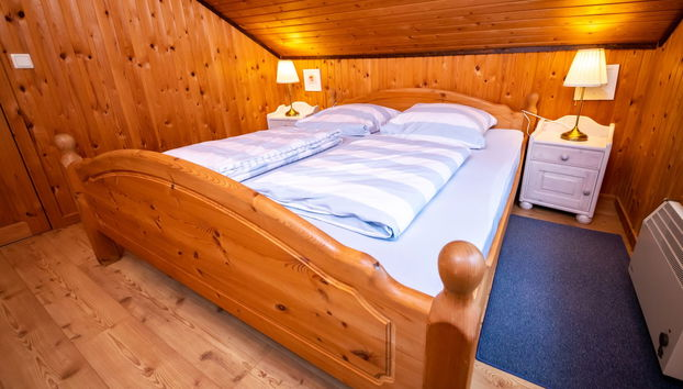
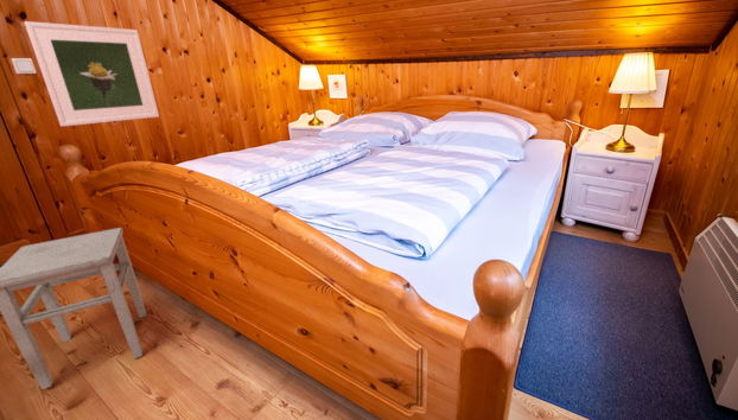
+ stool [0,227,147,390]
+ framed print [24,20,160,128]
